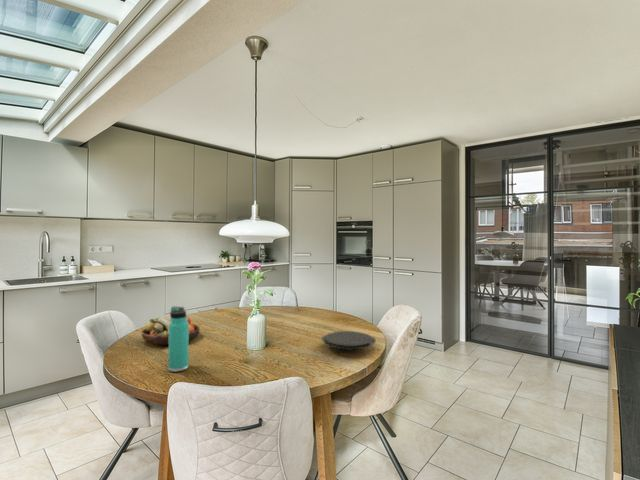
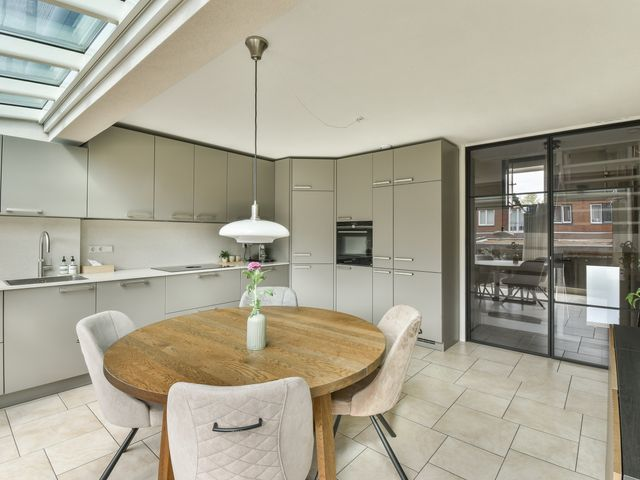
- thermos bottle [167,305,190,373]
- fruit bowl [141,315,201,346]
- plate [321,330,377,351]
